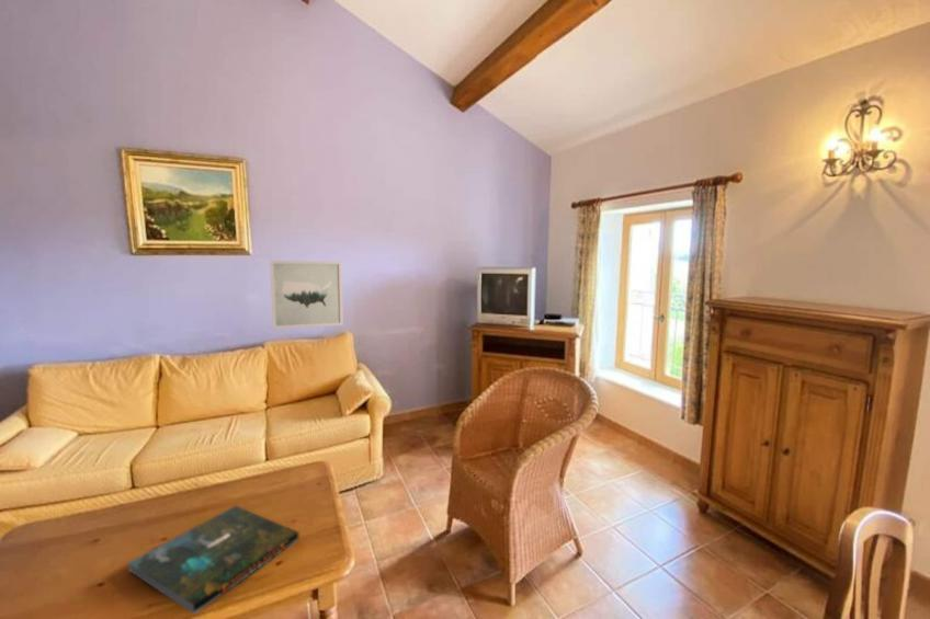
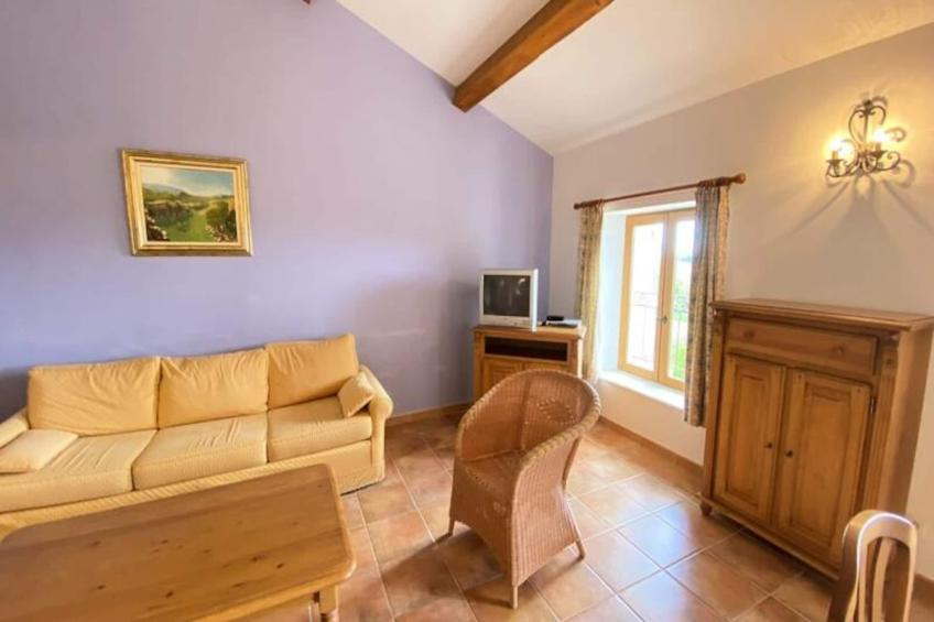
- board game [127,505,300,616]
- wall art [269,260,344,330]
